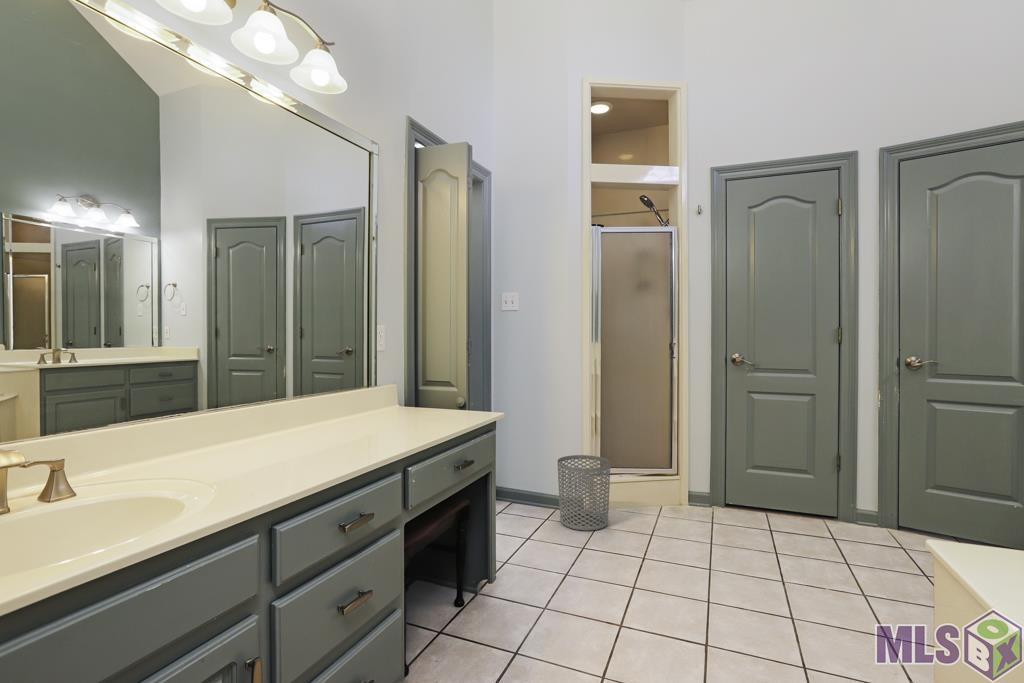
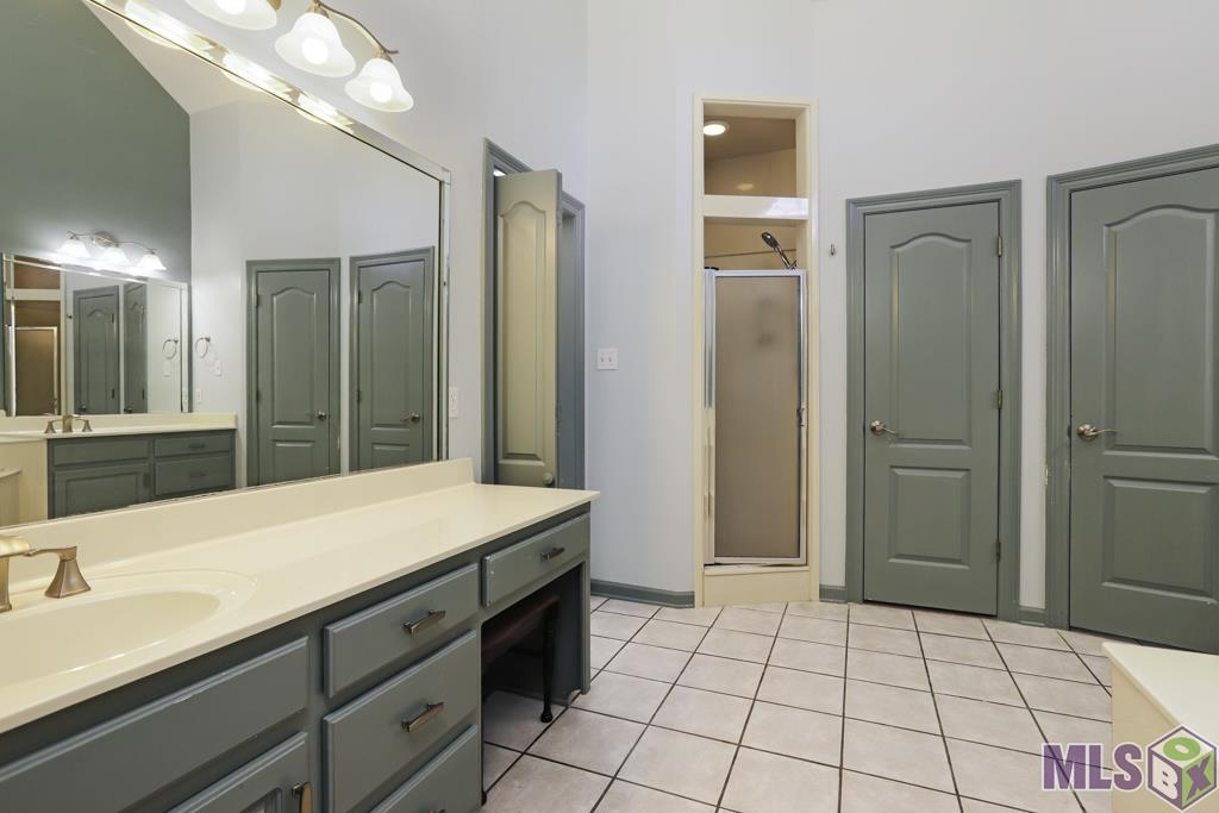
- waste bin [556,454,611,532]
